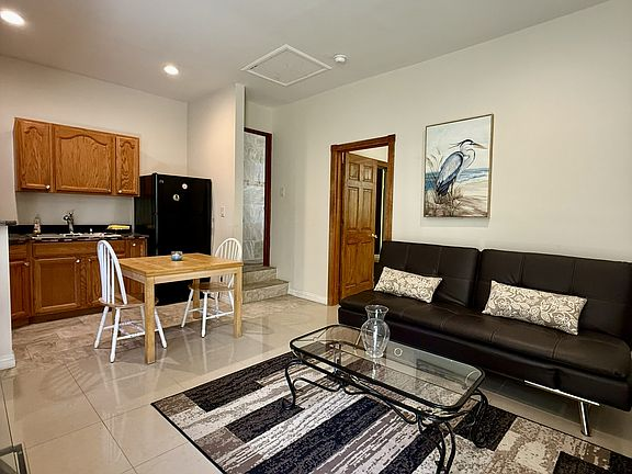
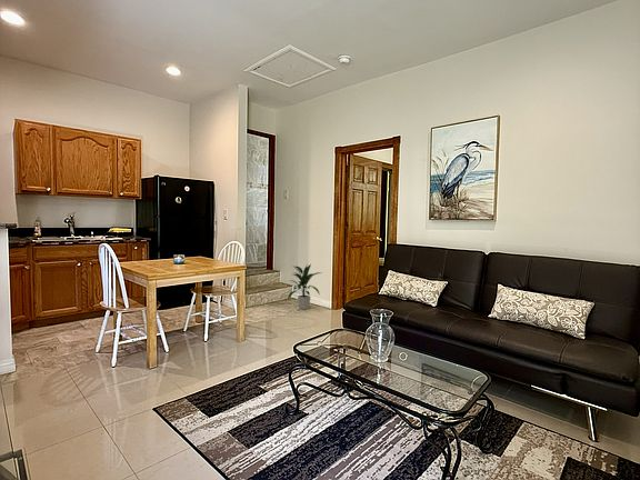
+ indoor plant [286,263,323,311]
